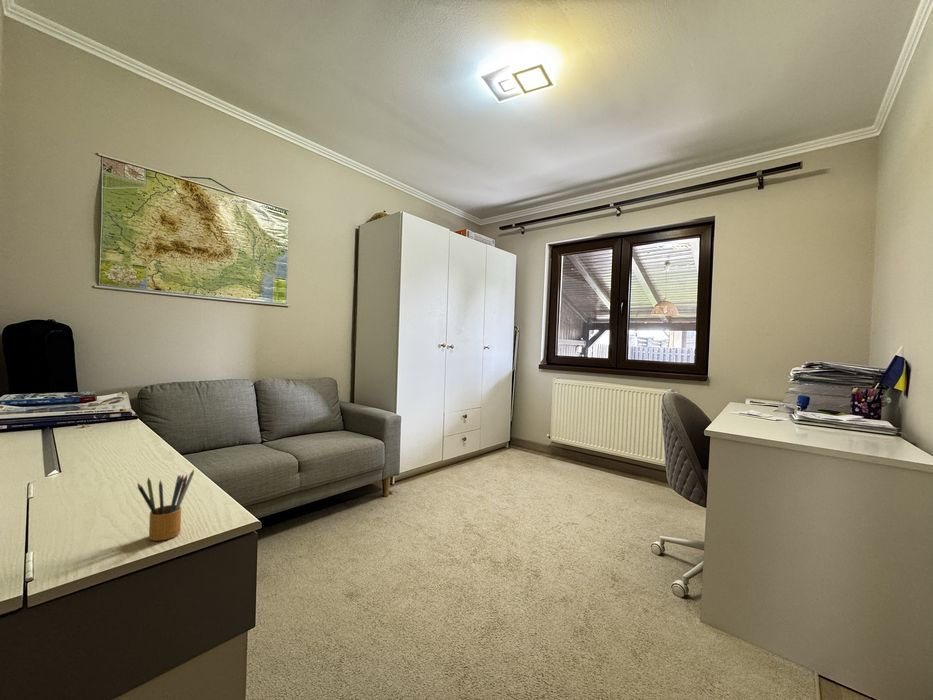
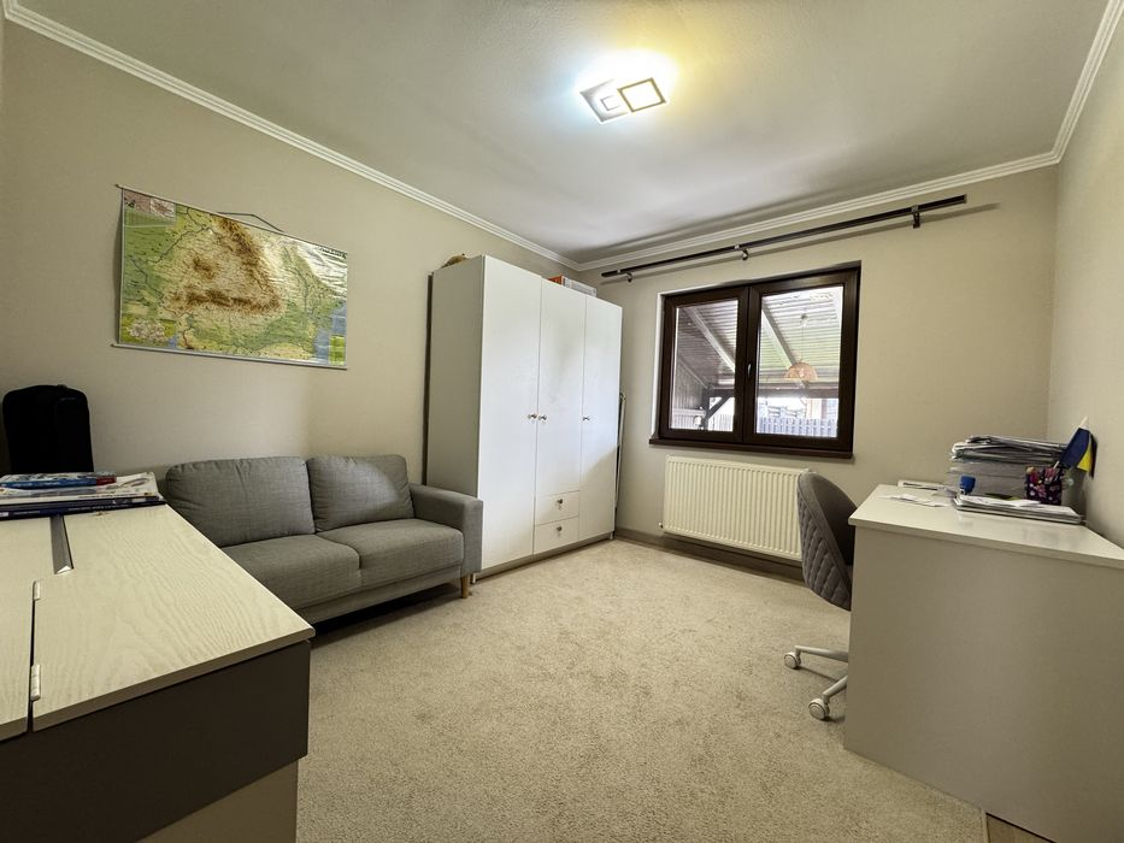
- pencil box [136,469,195,542]
